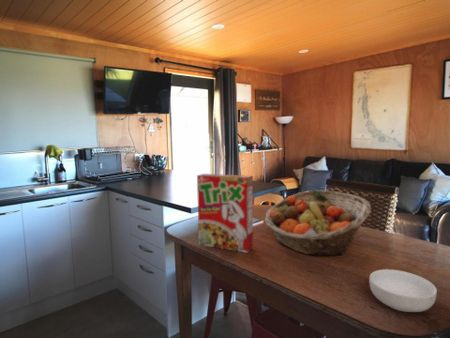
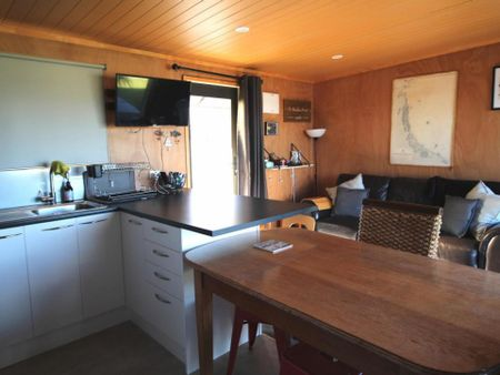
- fruit basket [264,189,372,257]
- cereal box [196,173,254,254]
- cereal bowl [368,268,438,313]
